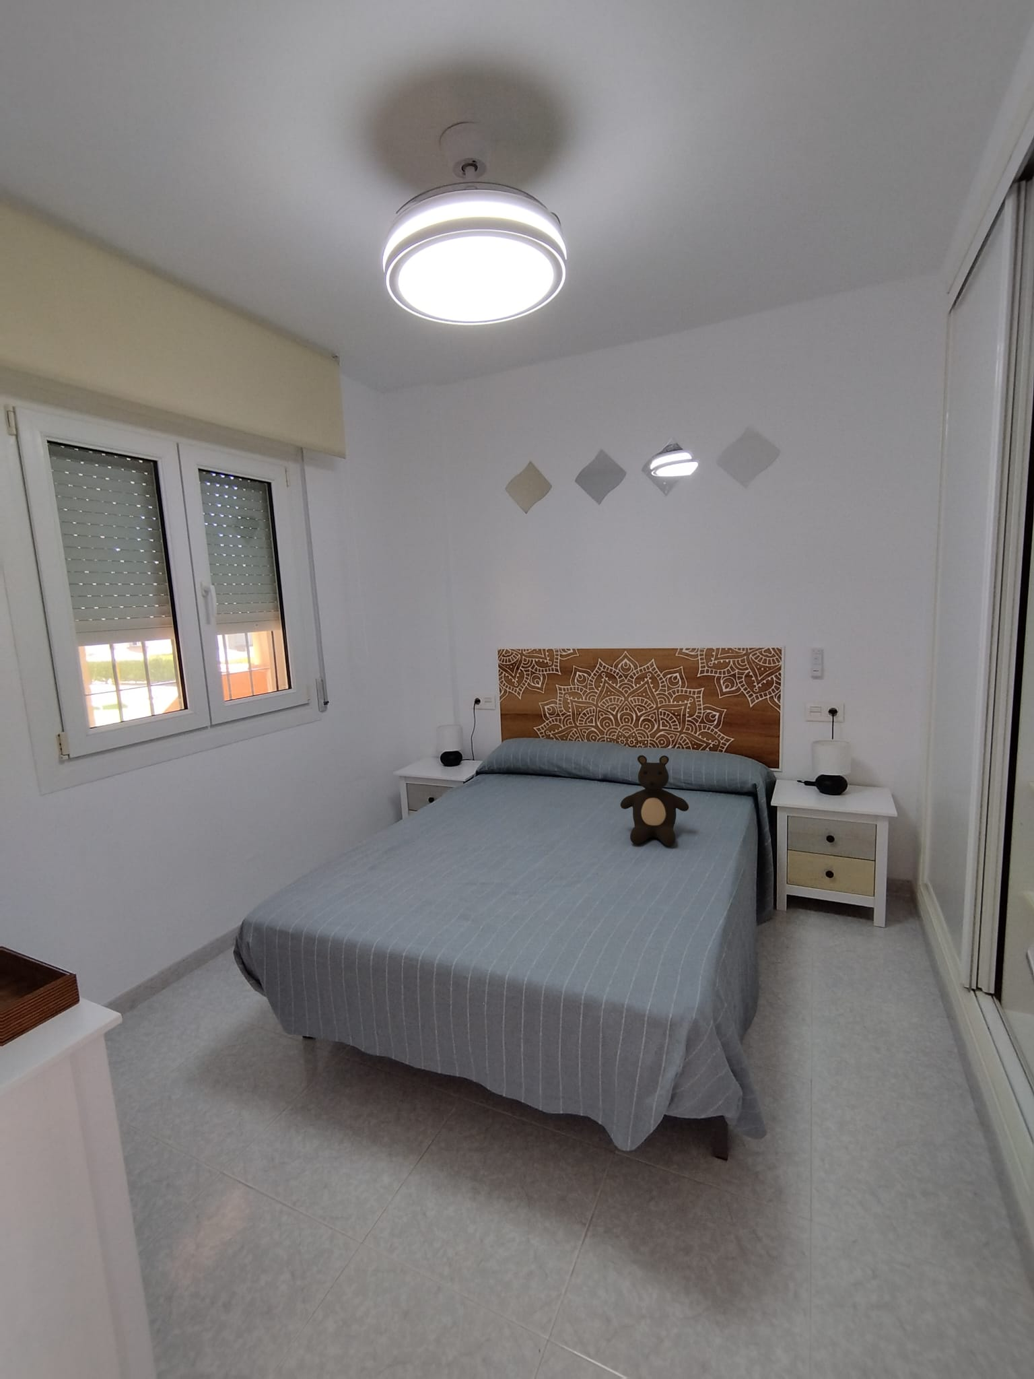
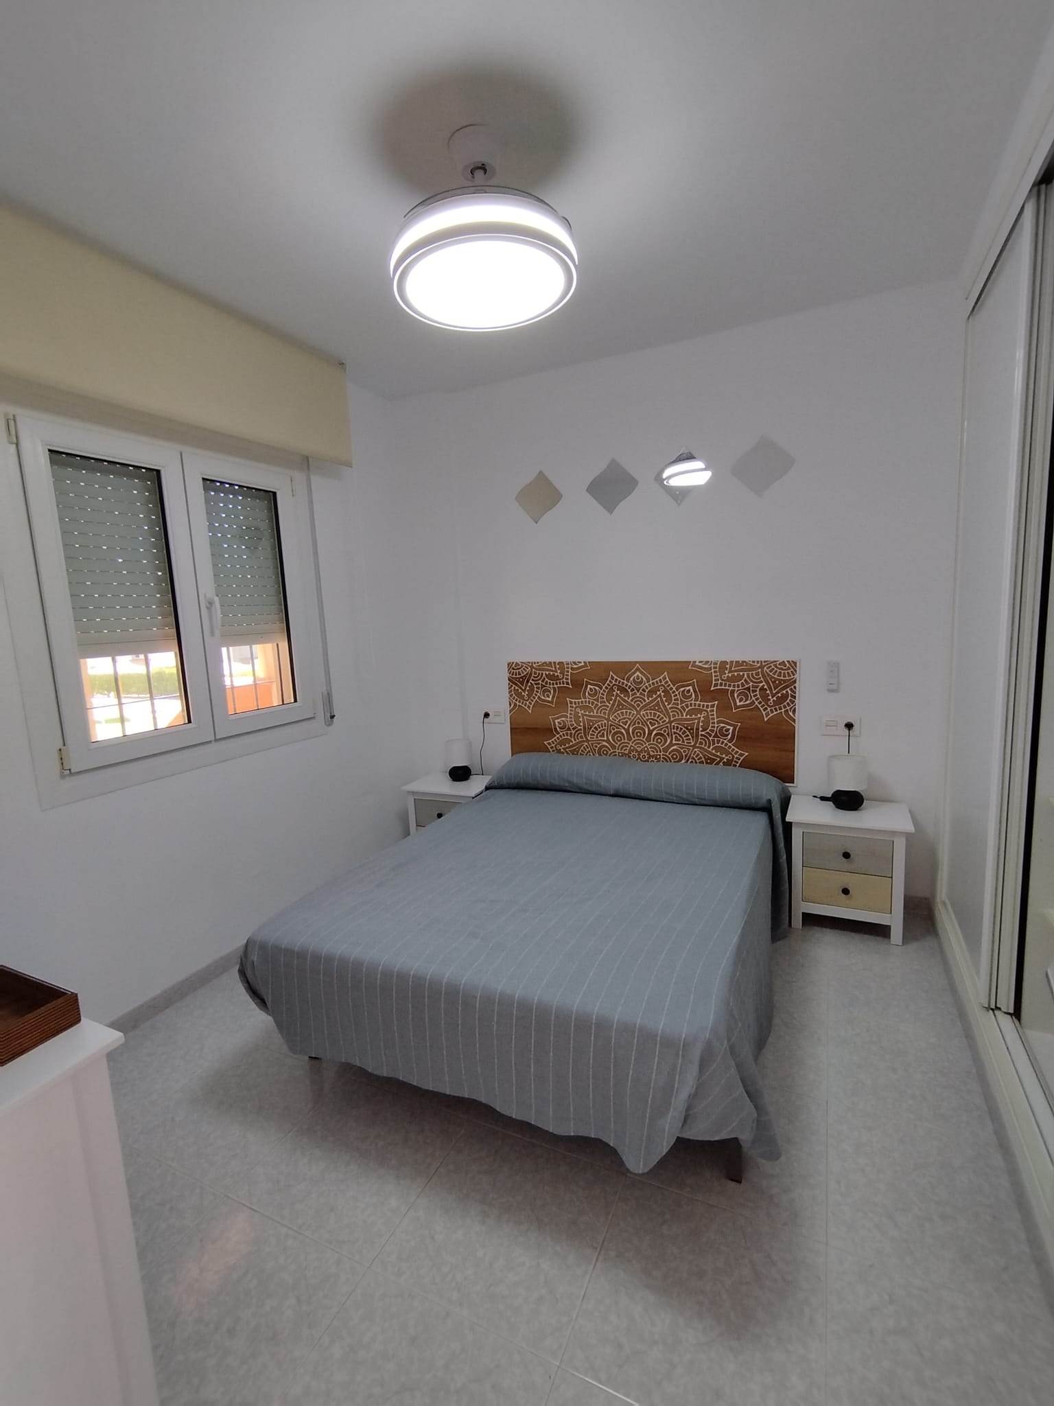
- teddy bear [620,755,690,846]
